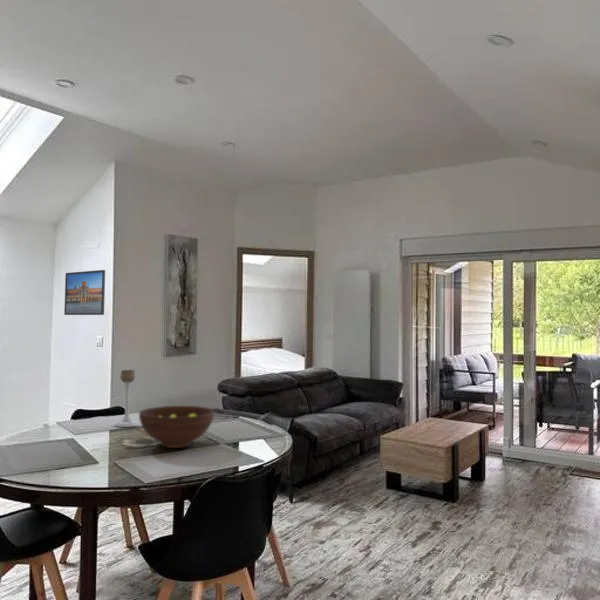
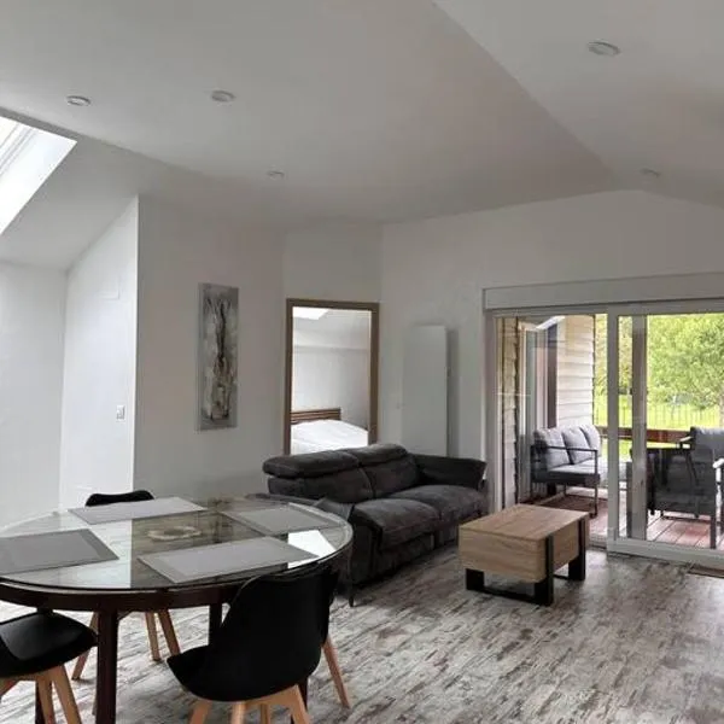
- candle holder [114,369,139,428]
- fruit bowl [138,405,215,449]
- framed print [63,269,106,316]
